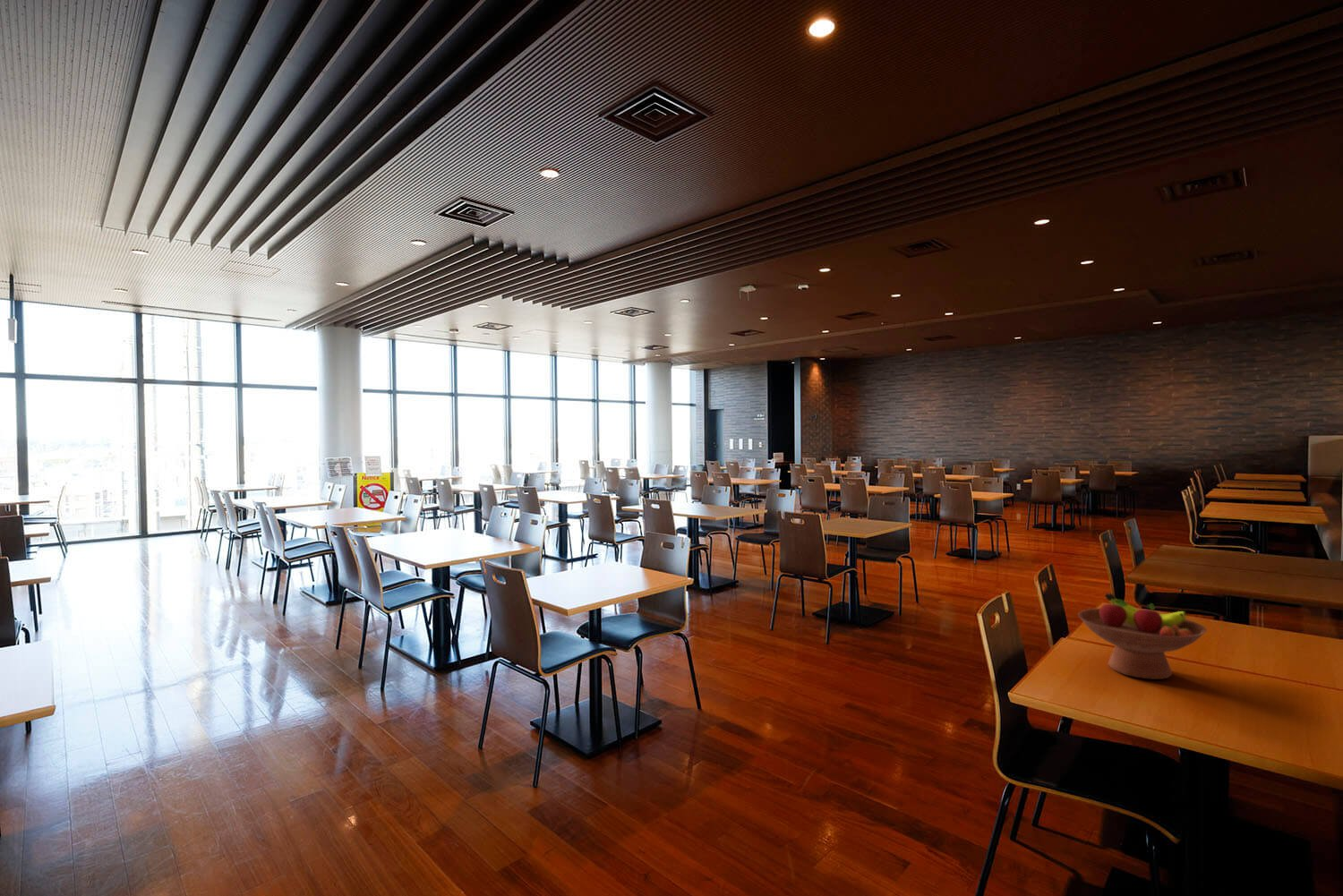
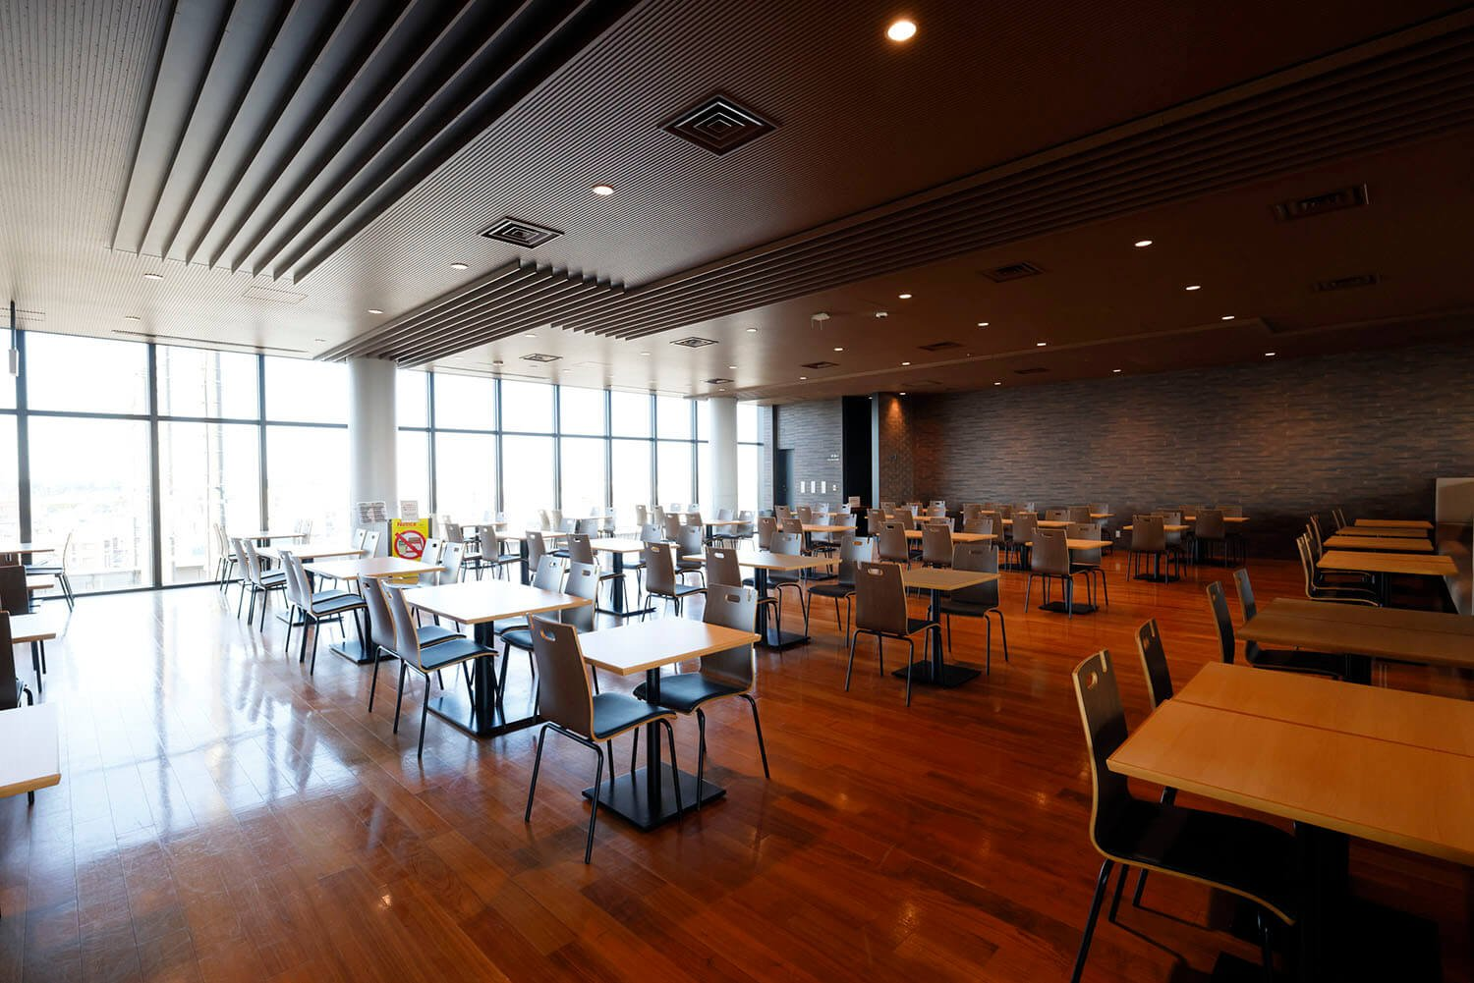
- fruit bowl [1077,593,1208,680]
